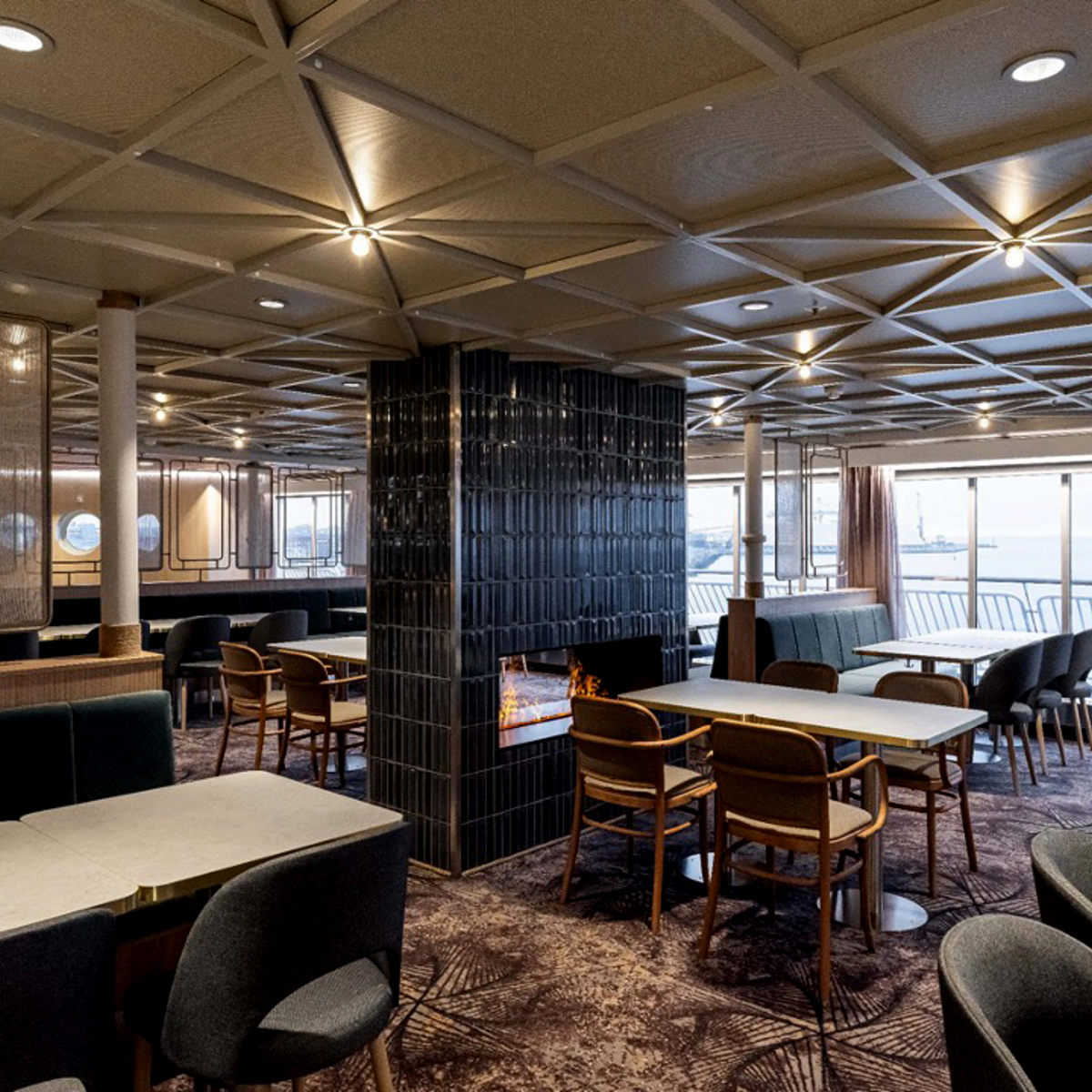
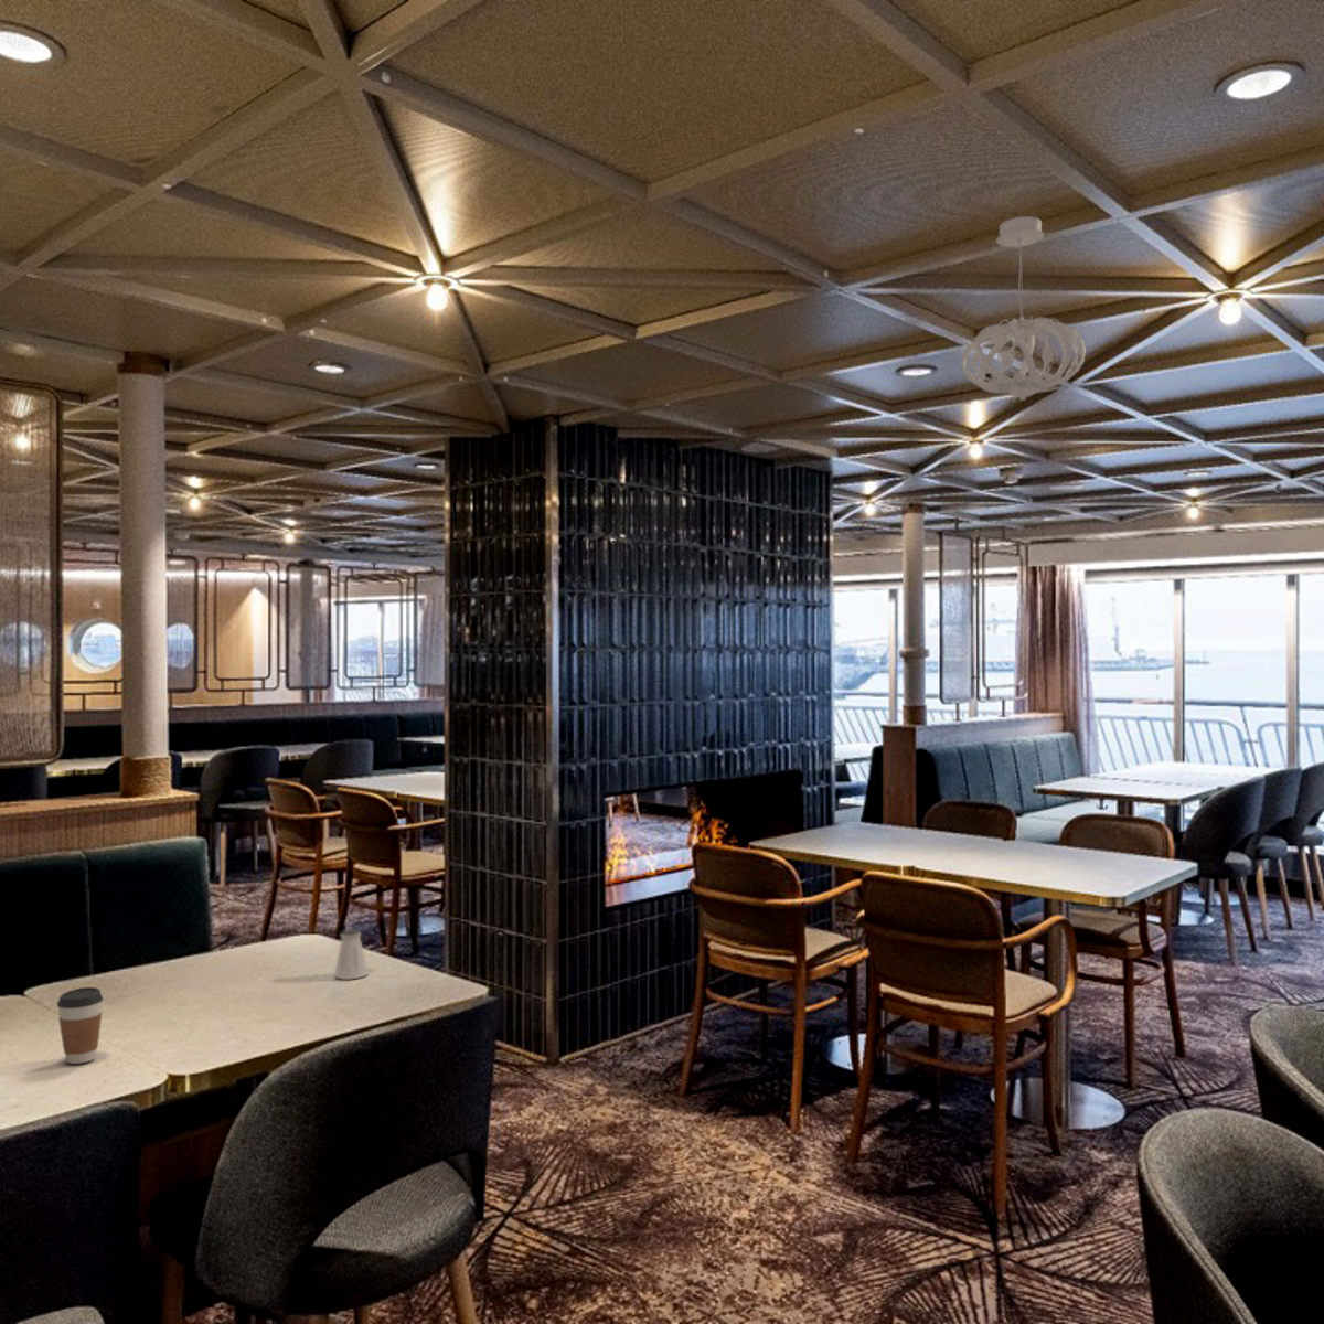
+ pendant light [960,215,1086,401]
+ saltshaker [333,928,370,981]
+ coffee cup [56,987,104,1065]
